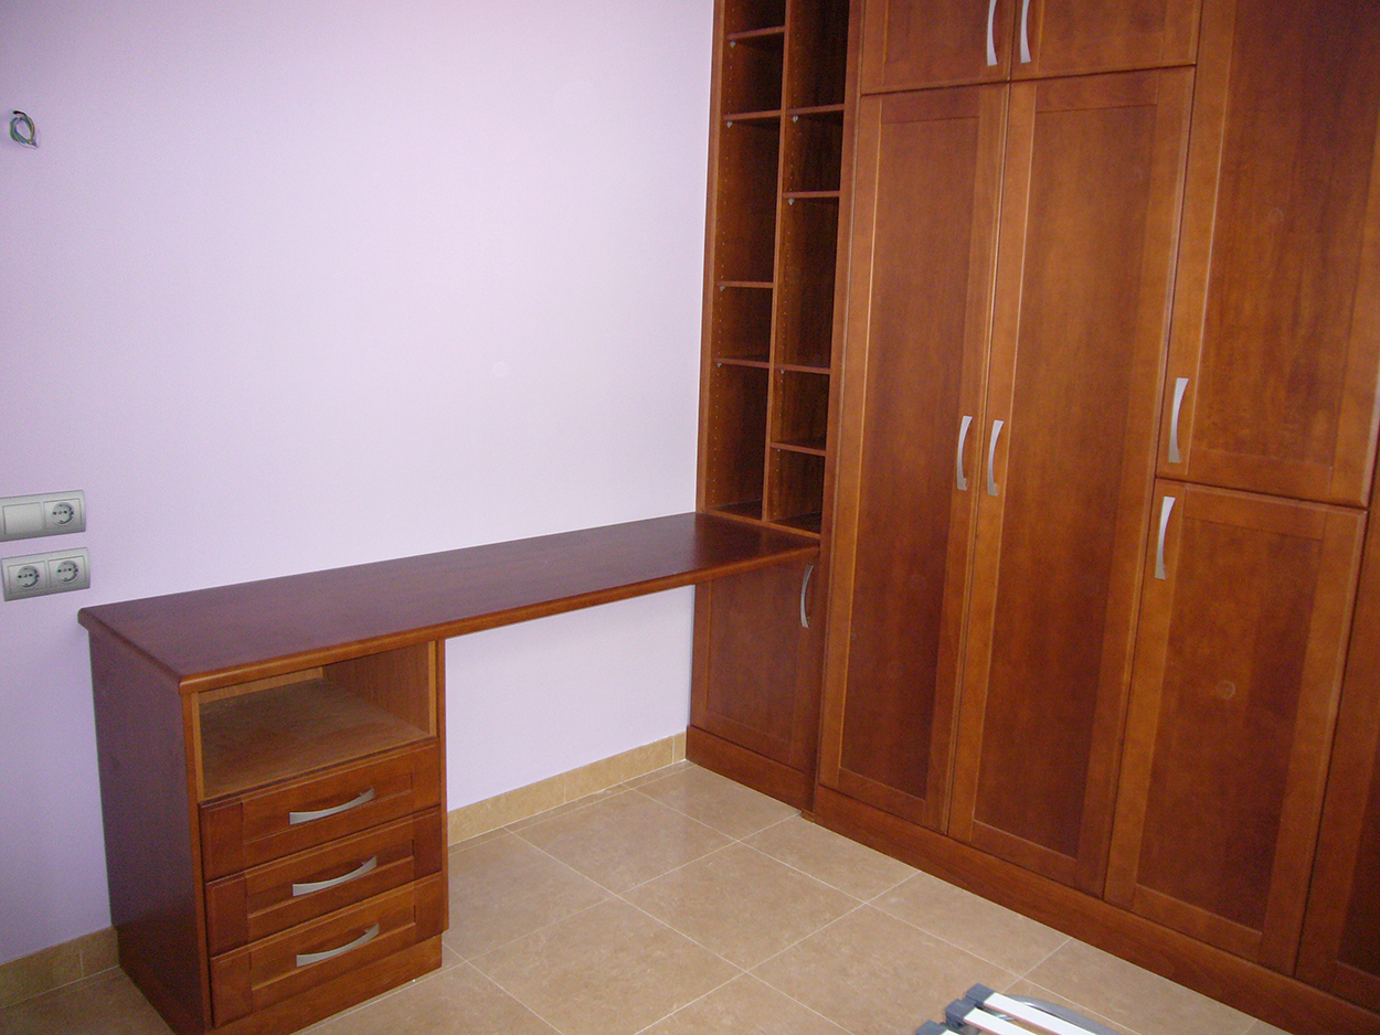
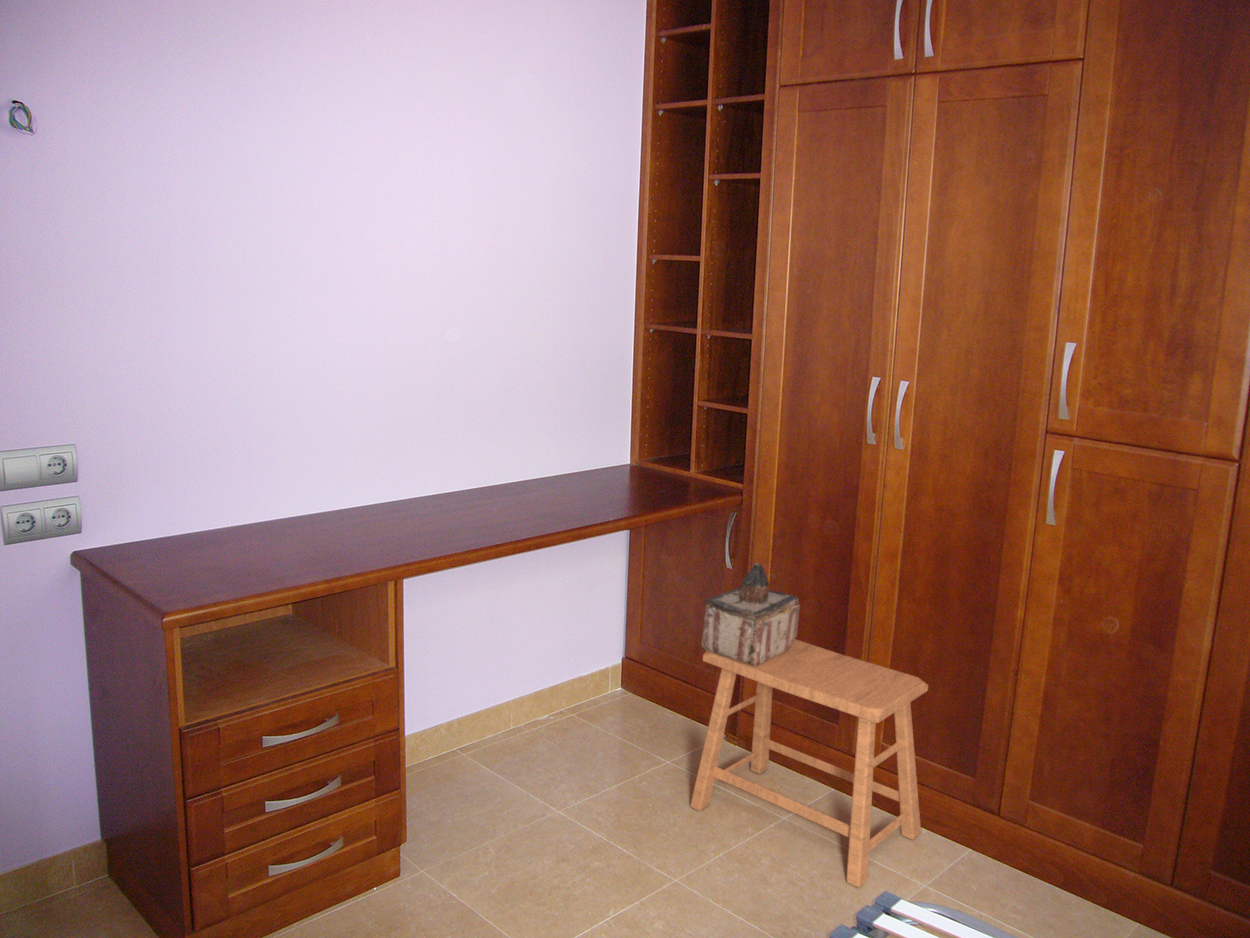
+ stool [689,638,929,888]
+ decorative box [700,562,801,666]
